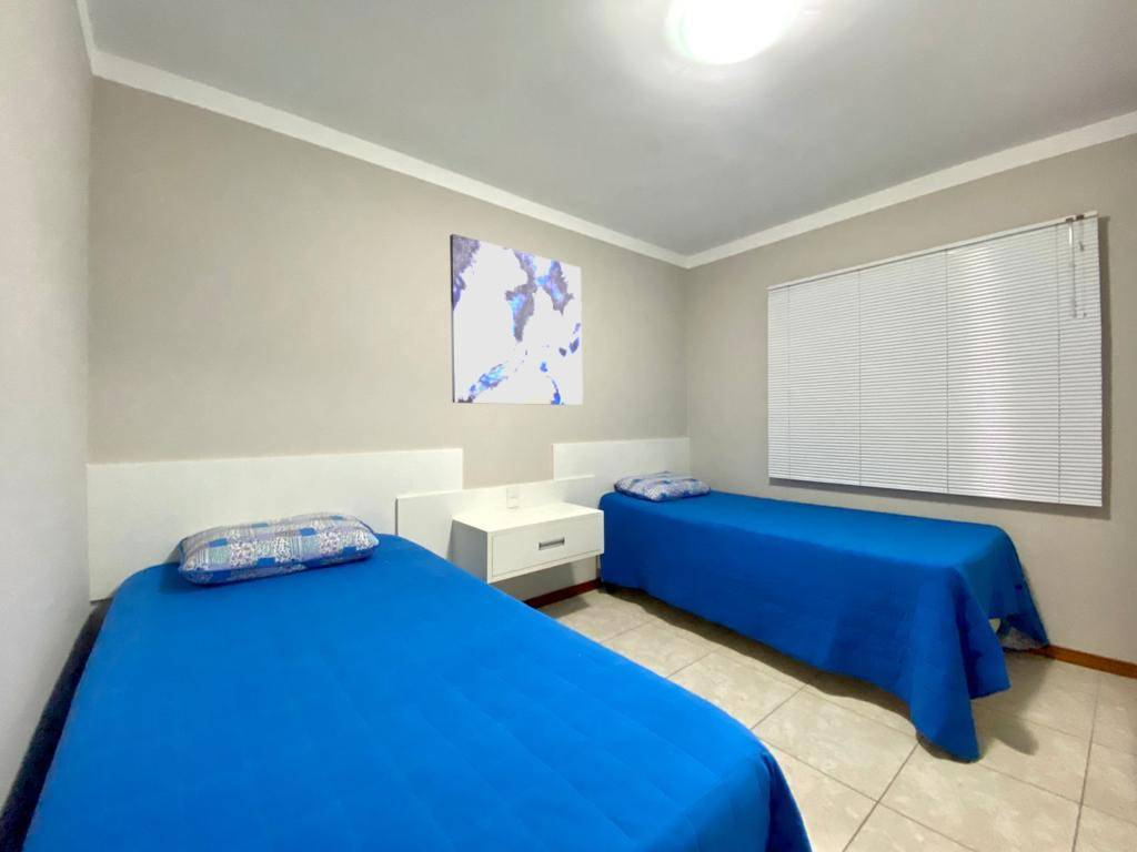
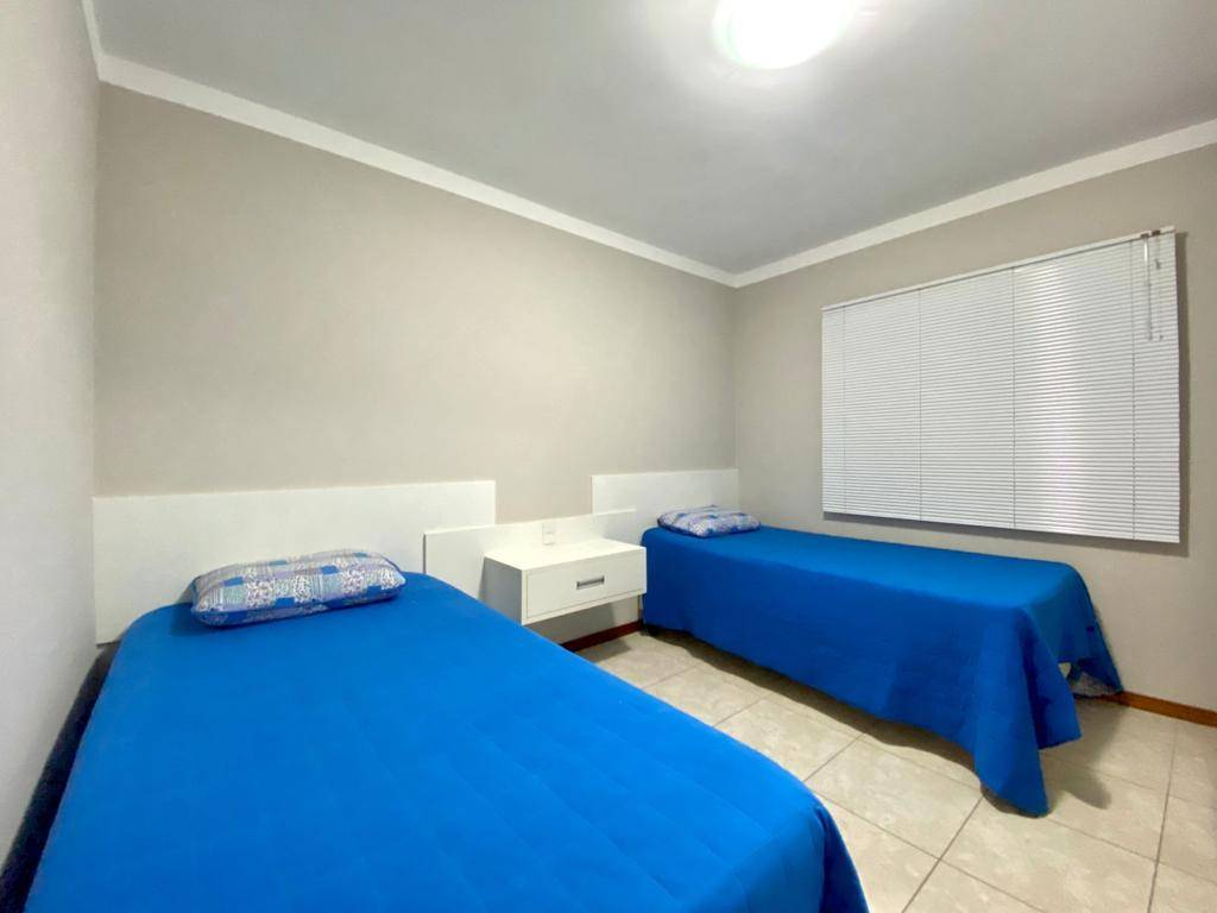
- wall art [449,233,584,406]
